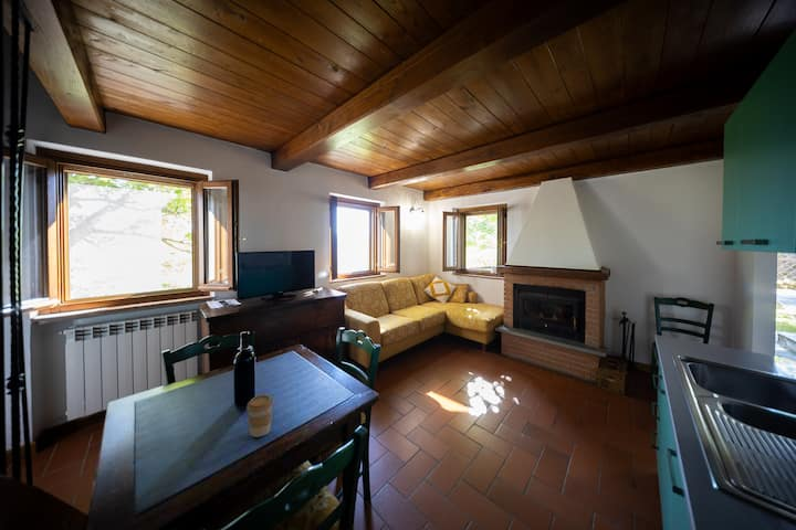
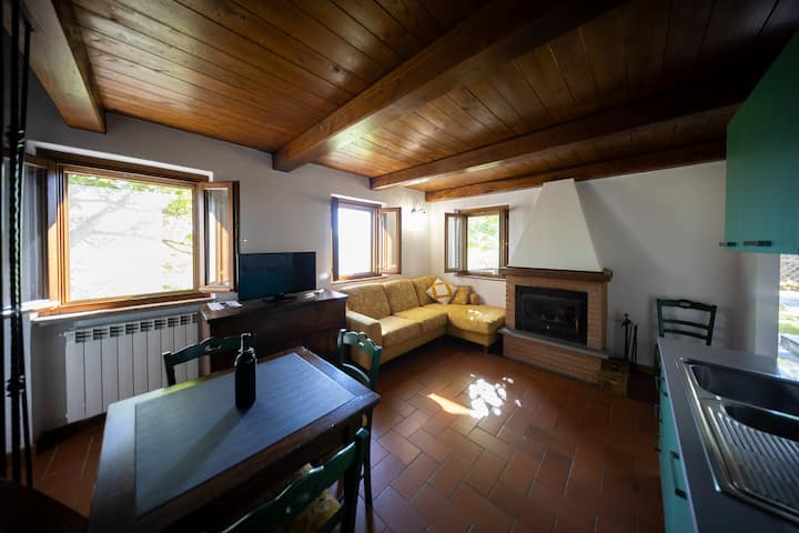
- coffee cup [245,394,274,438]
